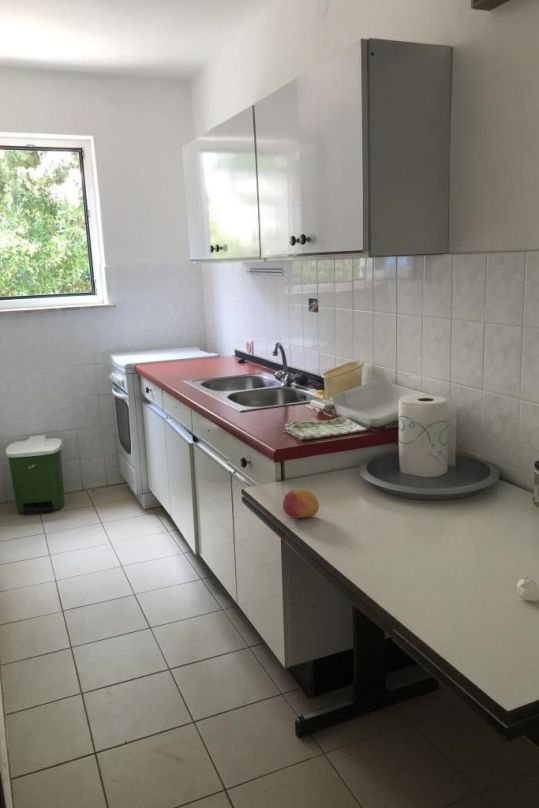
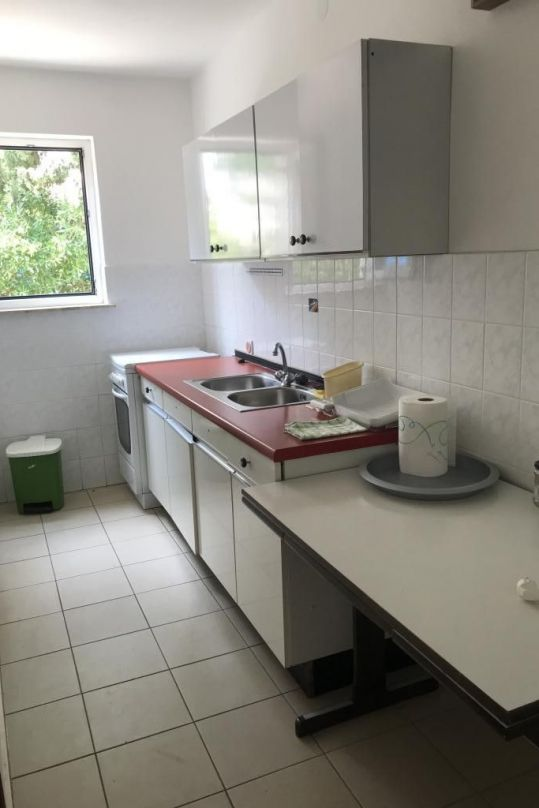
- fruit [282,488,320,519]
